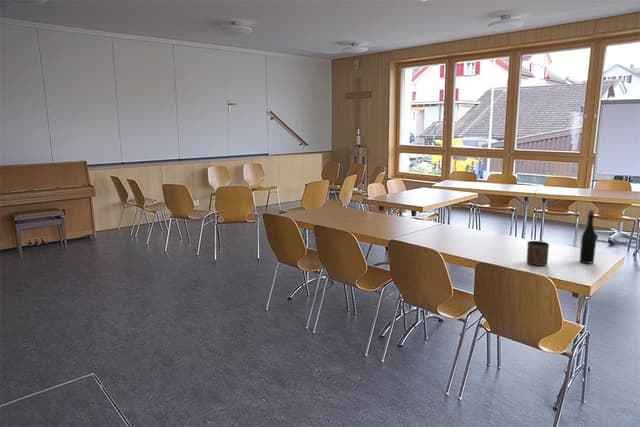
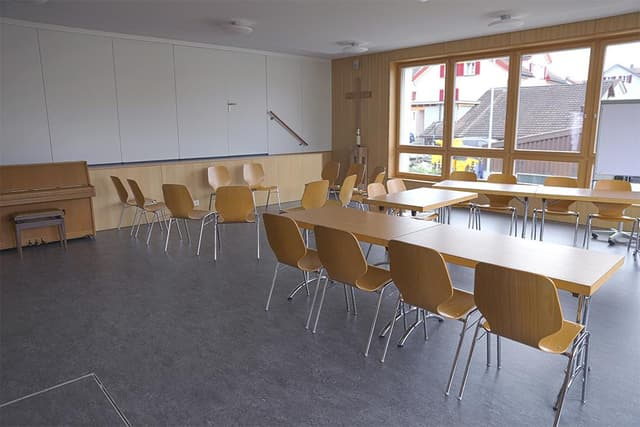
- cup [526,240,550,267]
- bottle [579,209,597,264]
